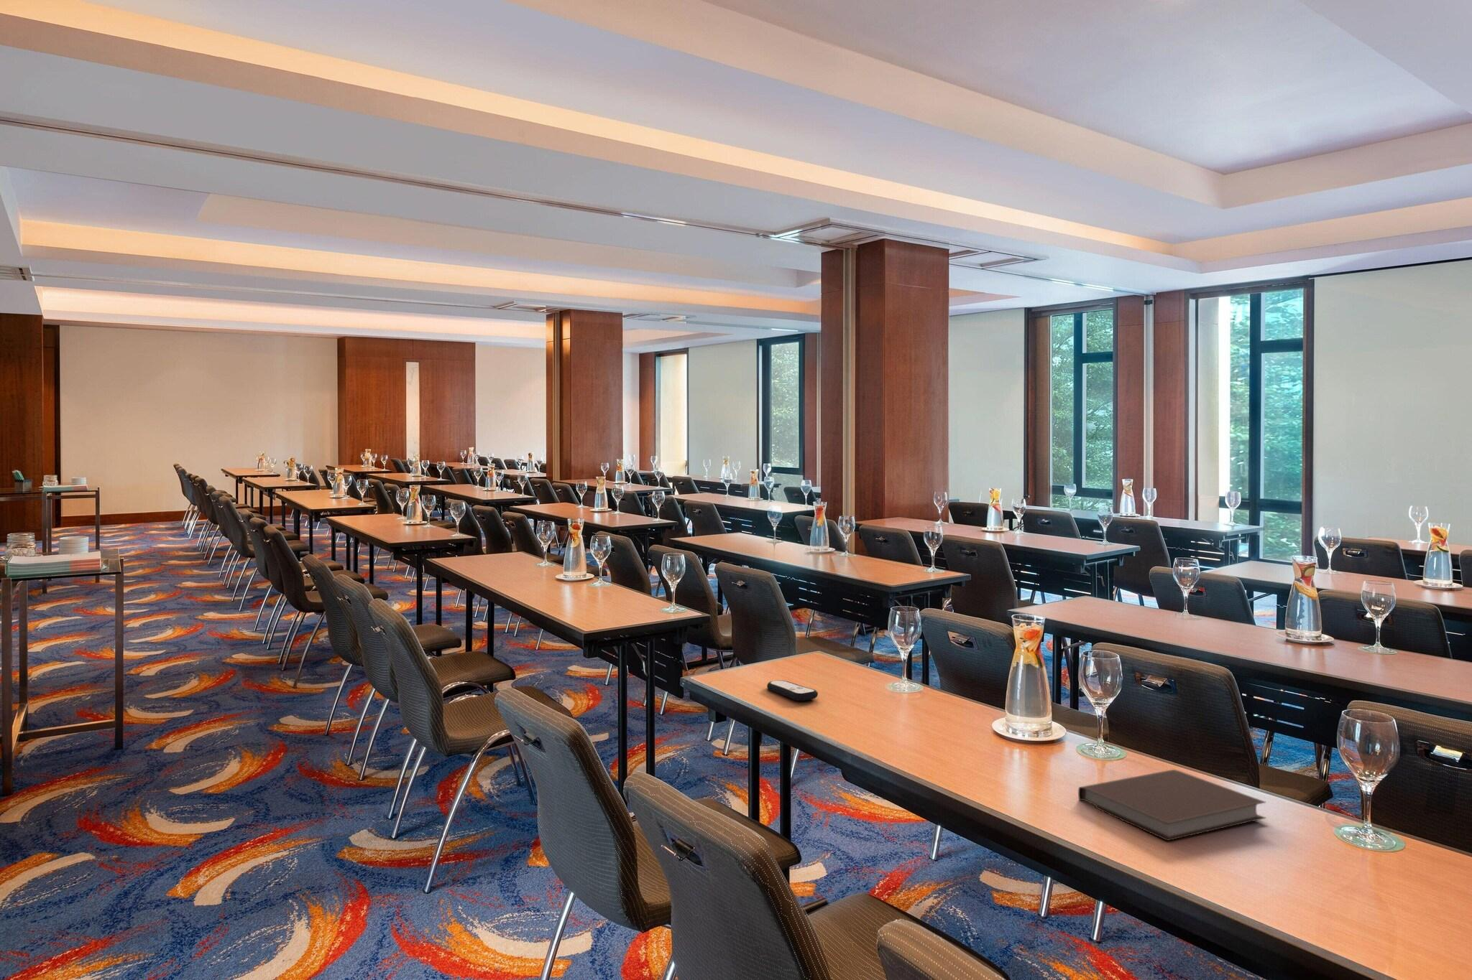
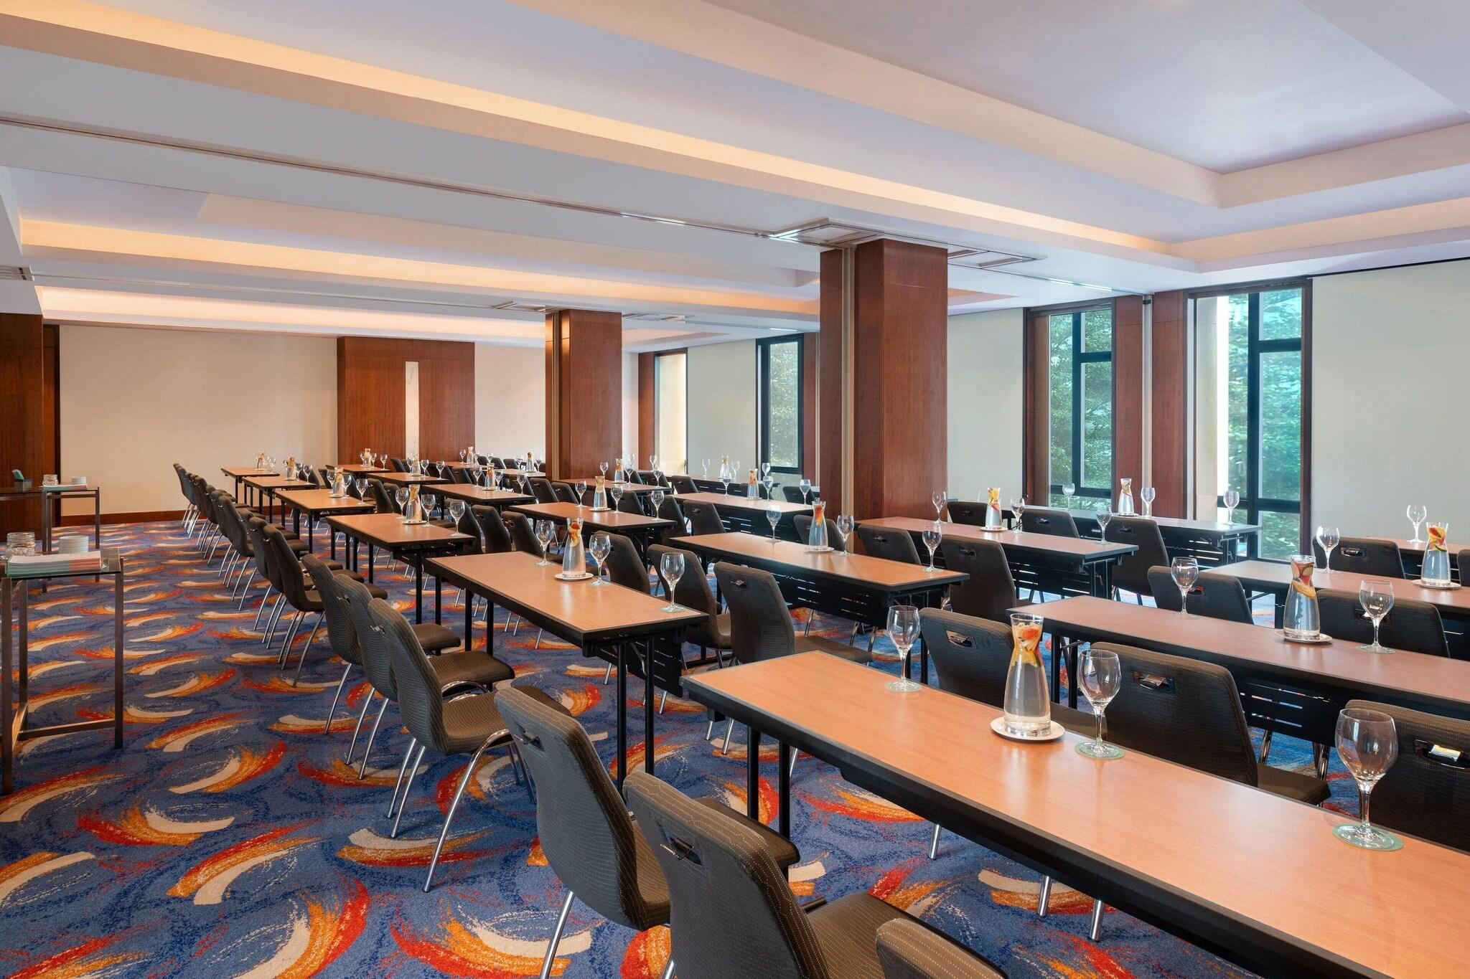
- notebook [1077,769,1267,841]
- remote control [766,680,819,701]
